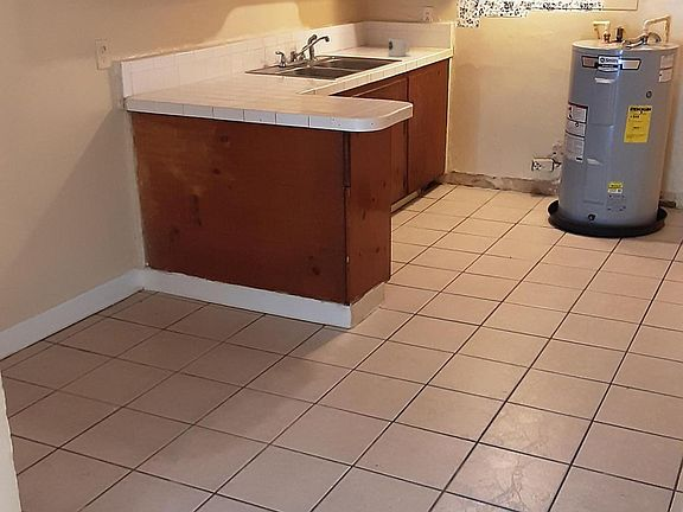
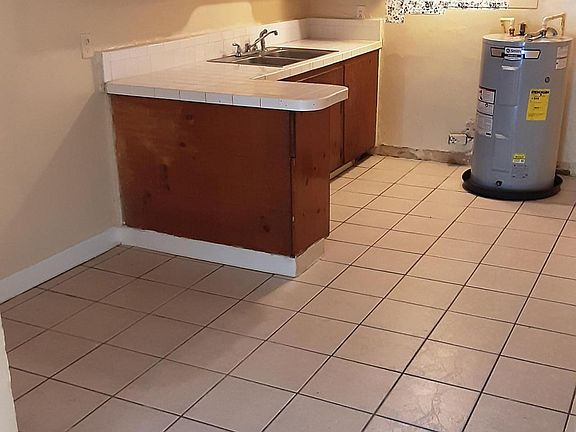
- mug [387,37,410,58]
